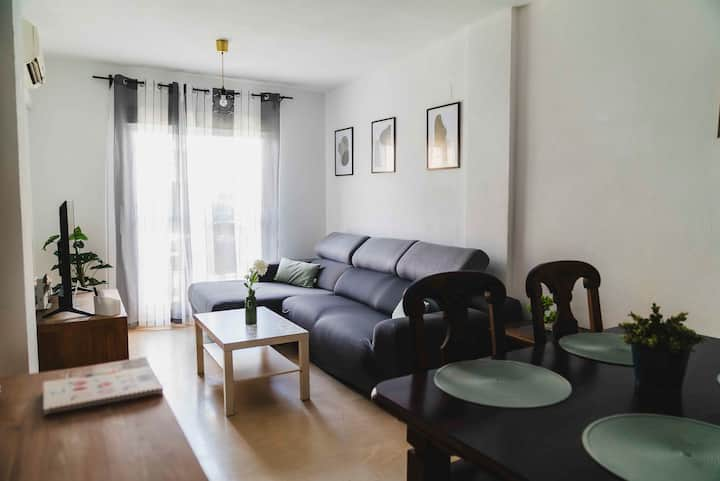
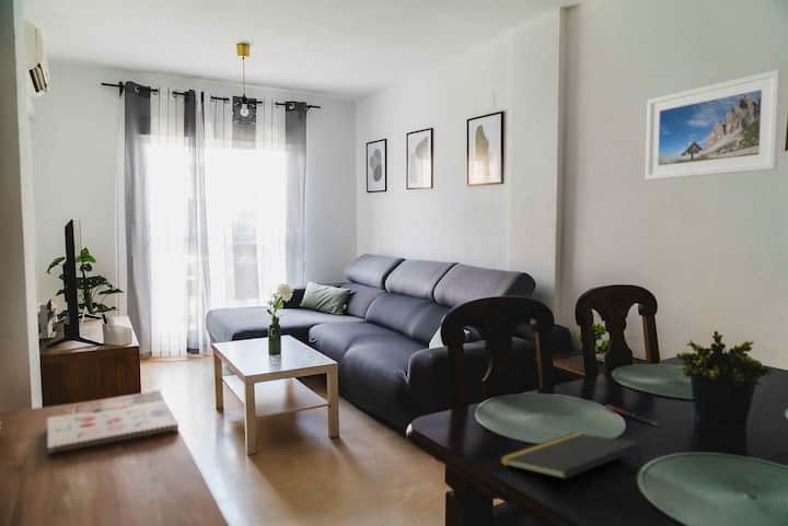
+ pen [604,404,659,426]
+ notepad [498,432,642,480]
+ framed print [645,68,783,182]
